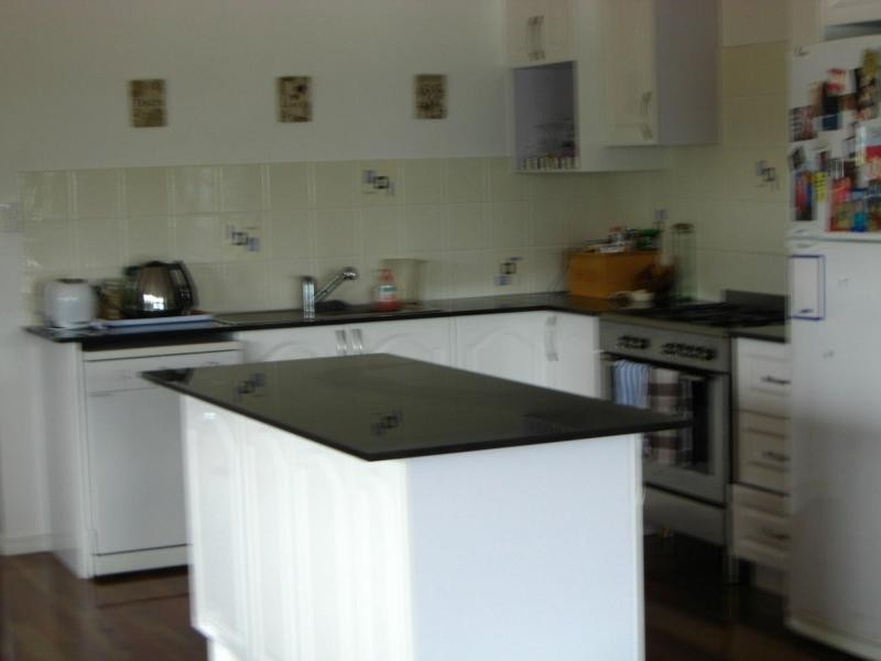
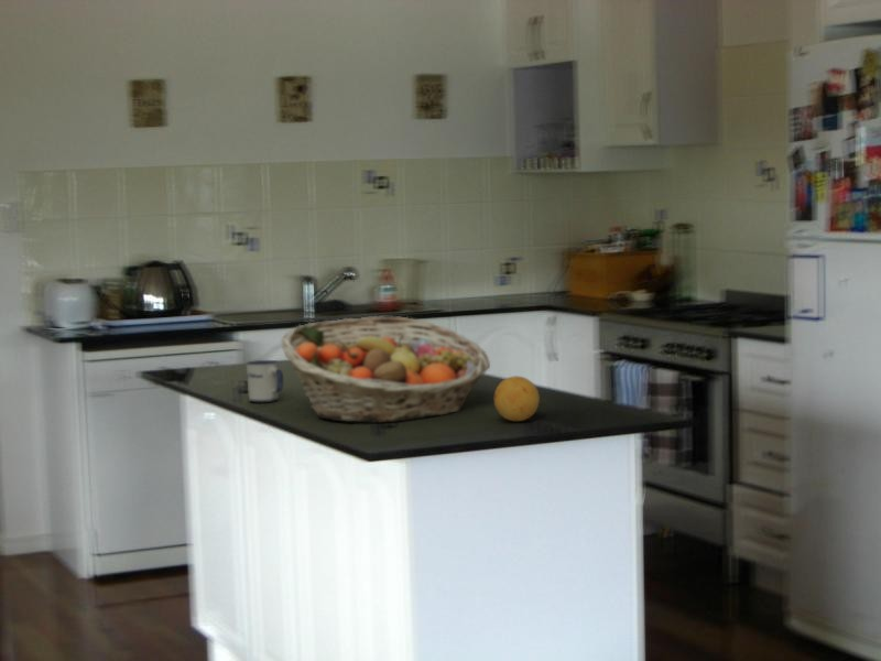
+ fruit [493,375,541,422]
+ mug [246,359,284,403]
+ fruit basket [280,315,491,423]
